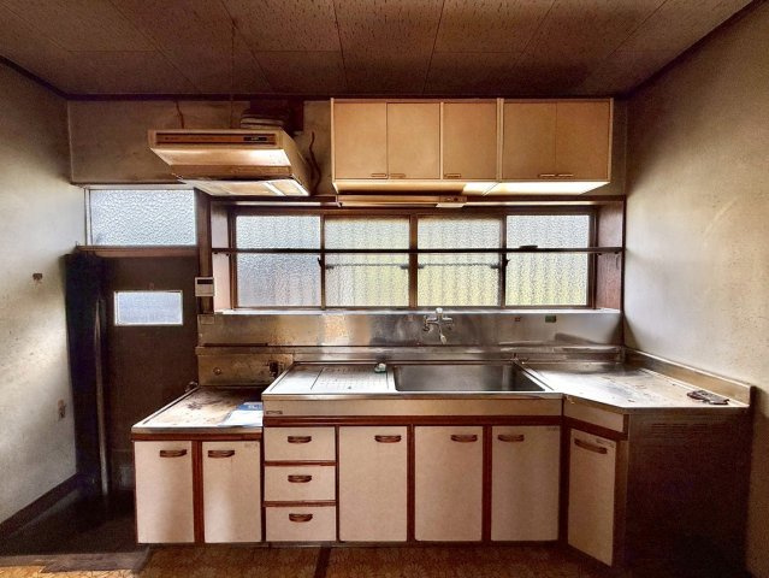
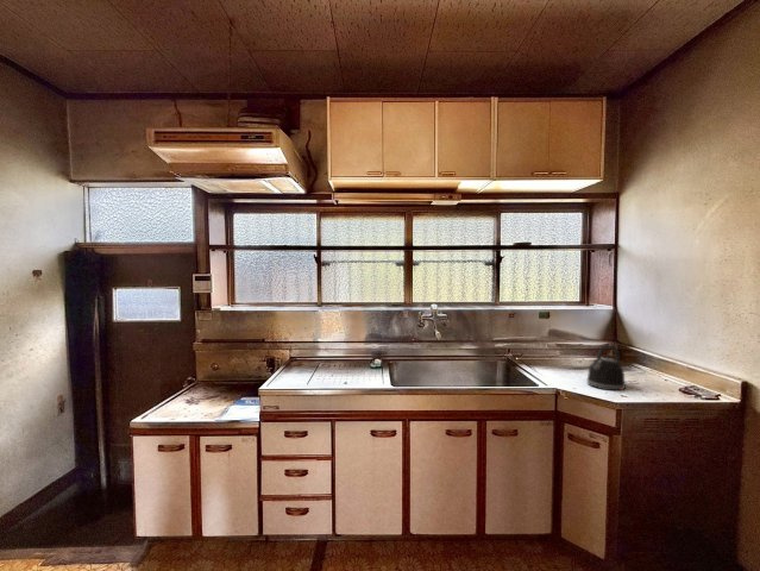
+ kettle [585,344,627,391]
